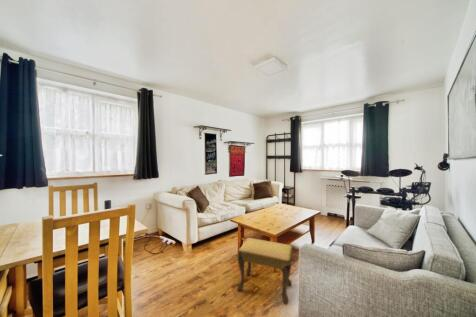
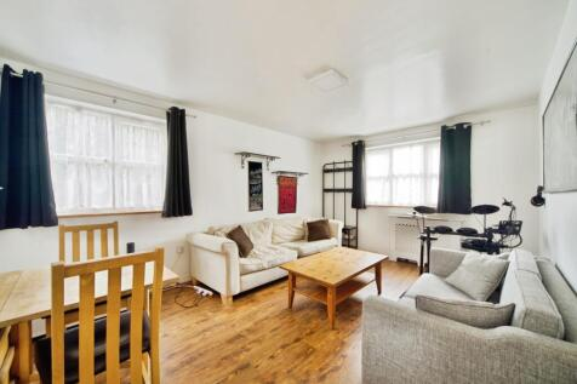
- footstool [236,237,294,305]
